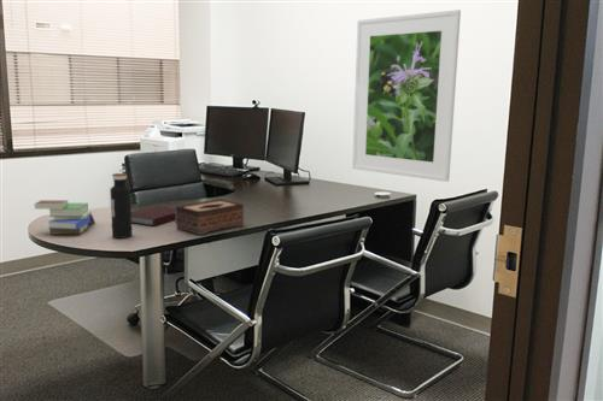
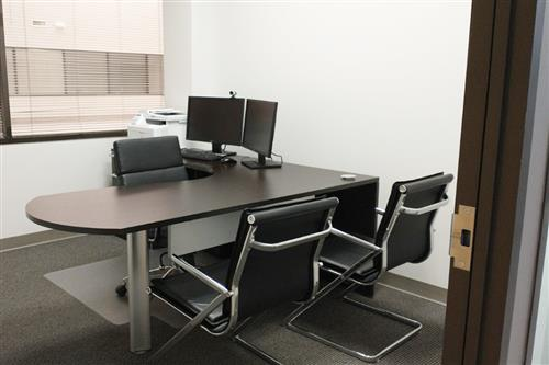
- water bottle [109,172,134,240]
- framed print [351,8,462,183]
- tissue box [175,197,245,236]
- notebook [131,205,176,228]
- book [34,199,96,235]
